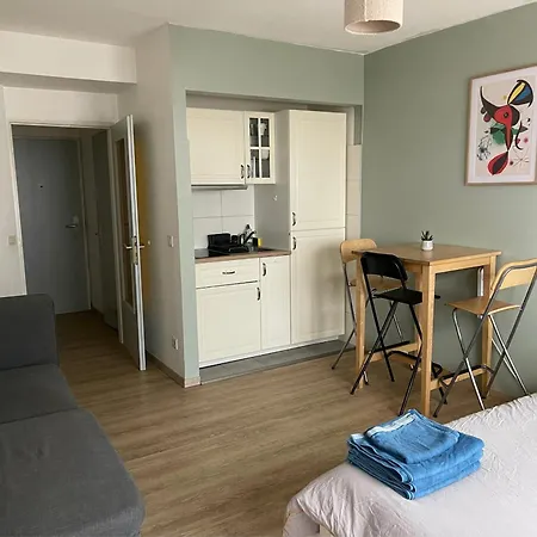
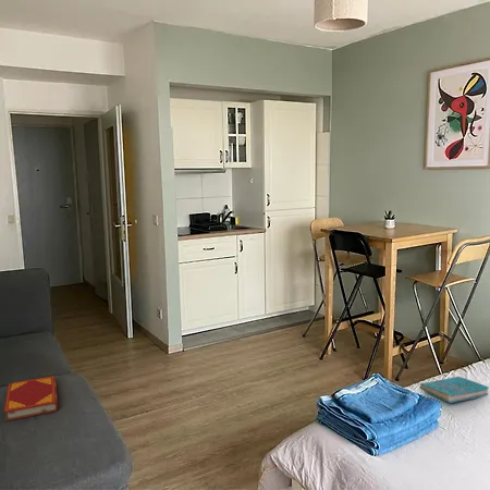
+ cover [419,376,490,404]
+ hardback book [2,375,59,422]
